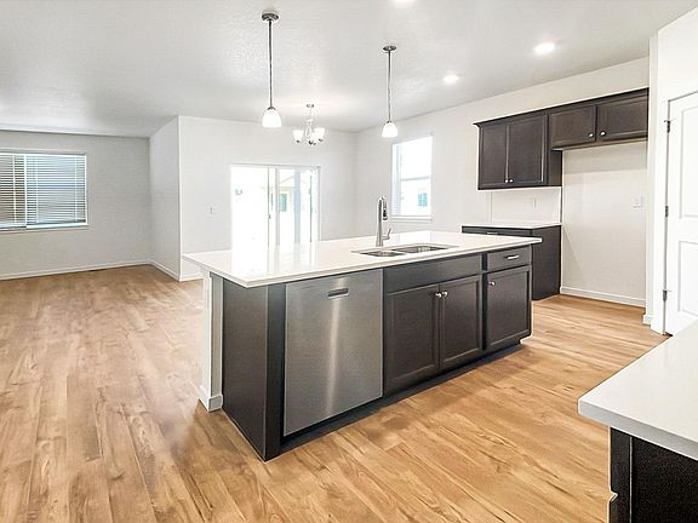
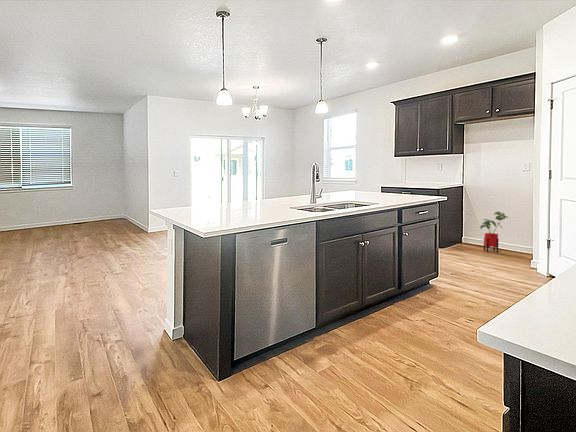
+ house plant [479,211,510,253]
